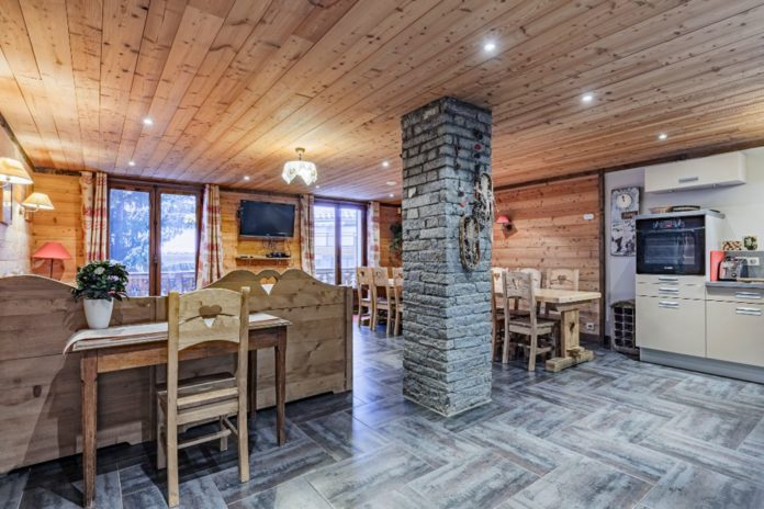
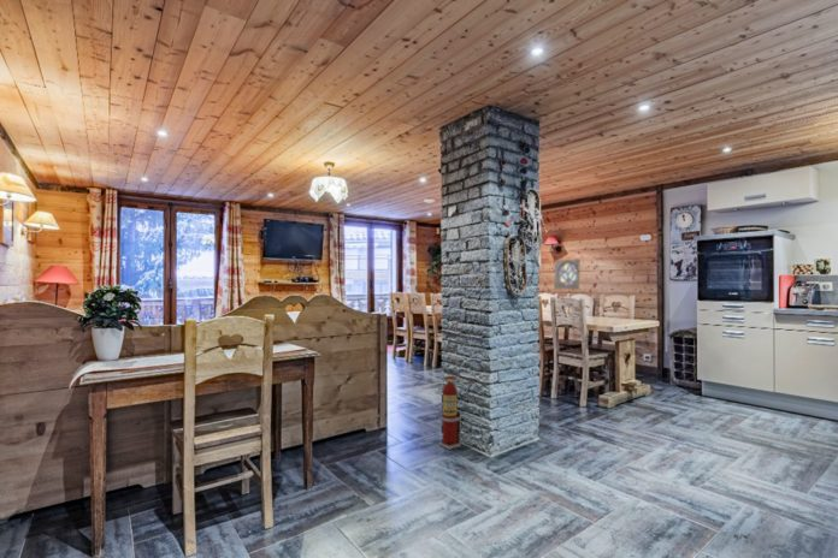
+ fire extinguisher [438,375,462,451]
+ wall ornament [553,257,582,291]
